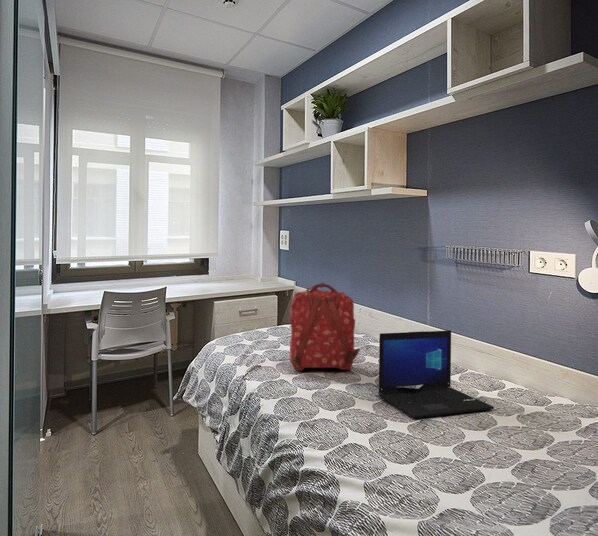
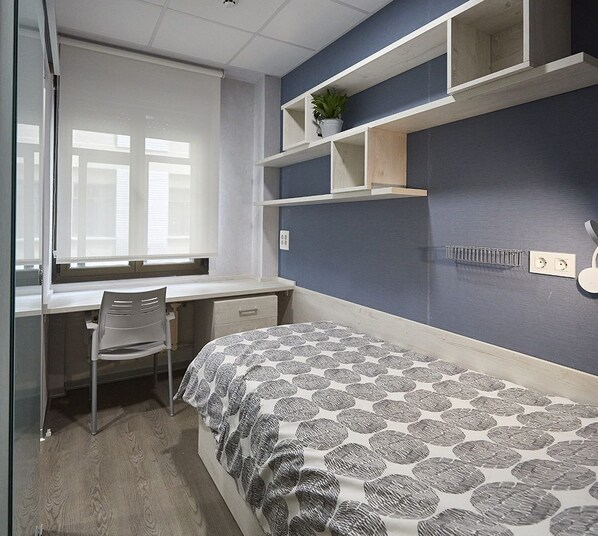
- backpack [288,282,361,372]
- laptop [378,329,495,419]
